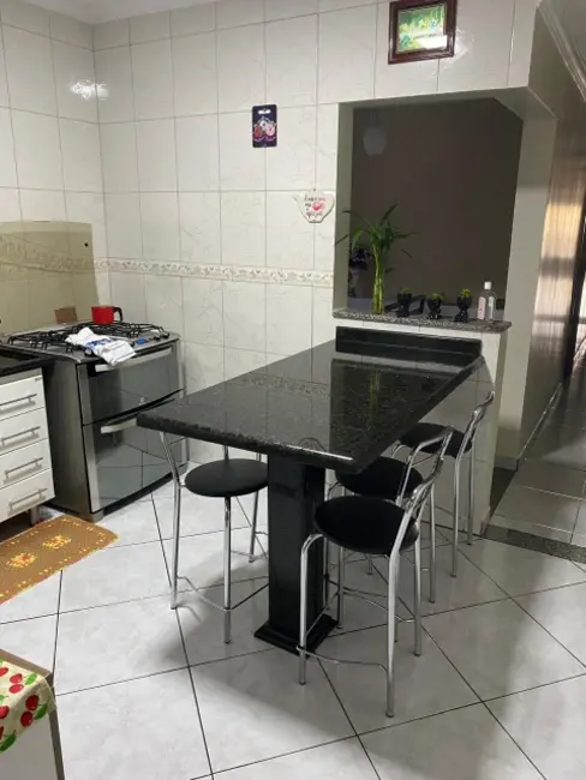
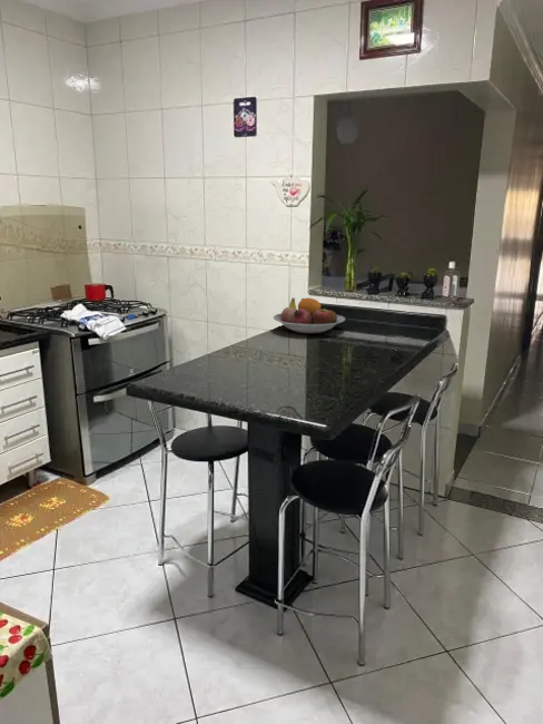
+ fruit bowl [273,297,346,334]
